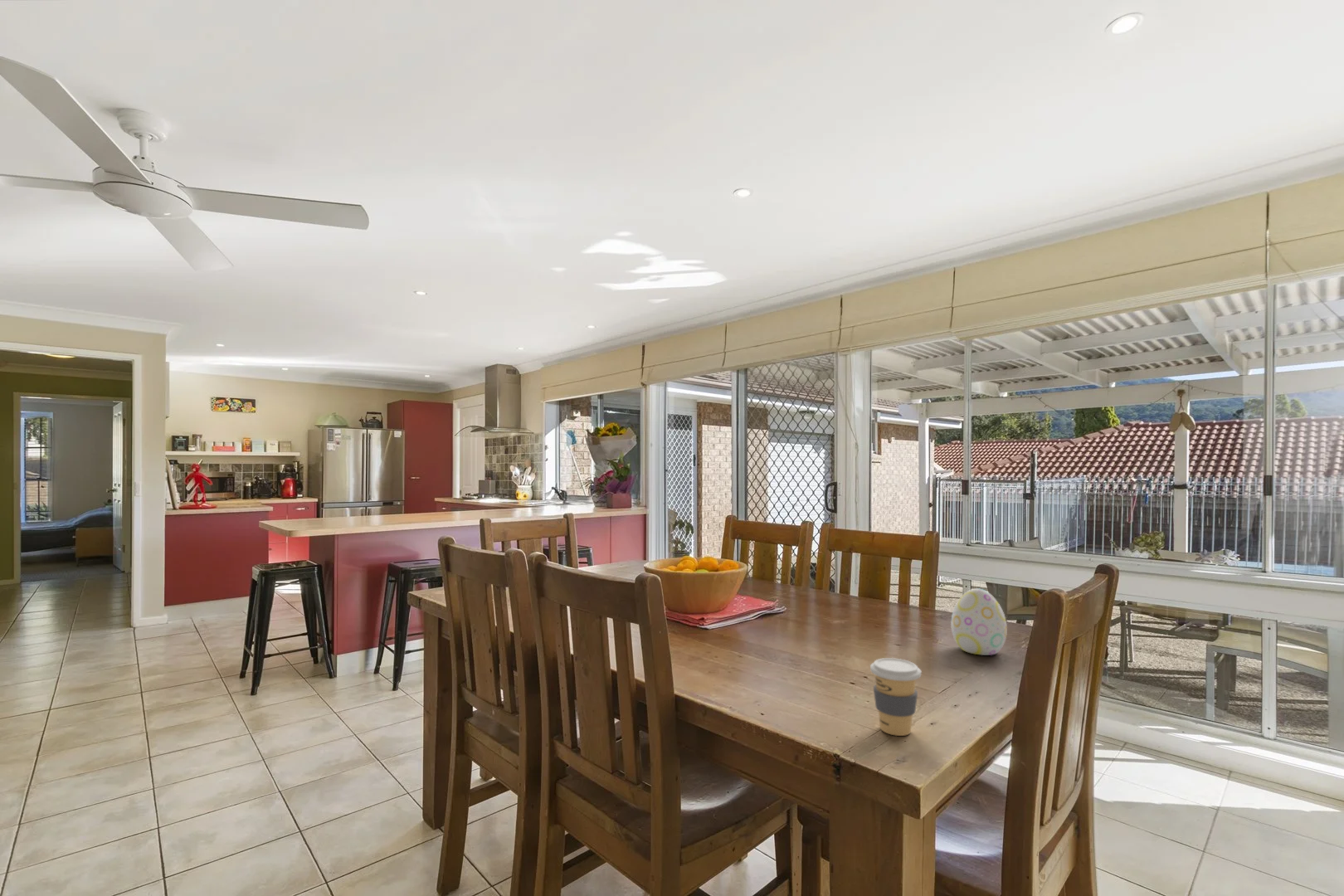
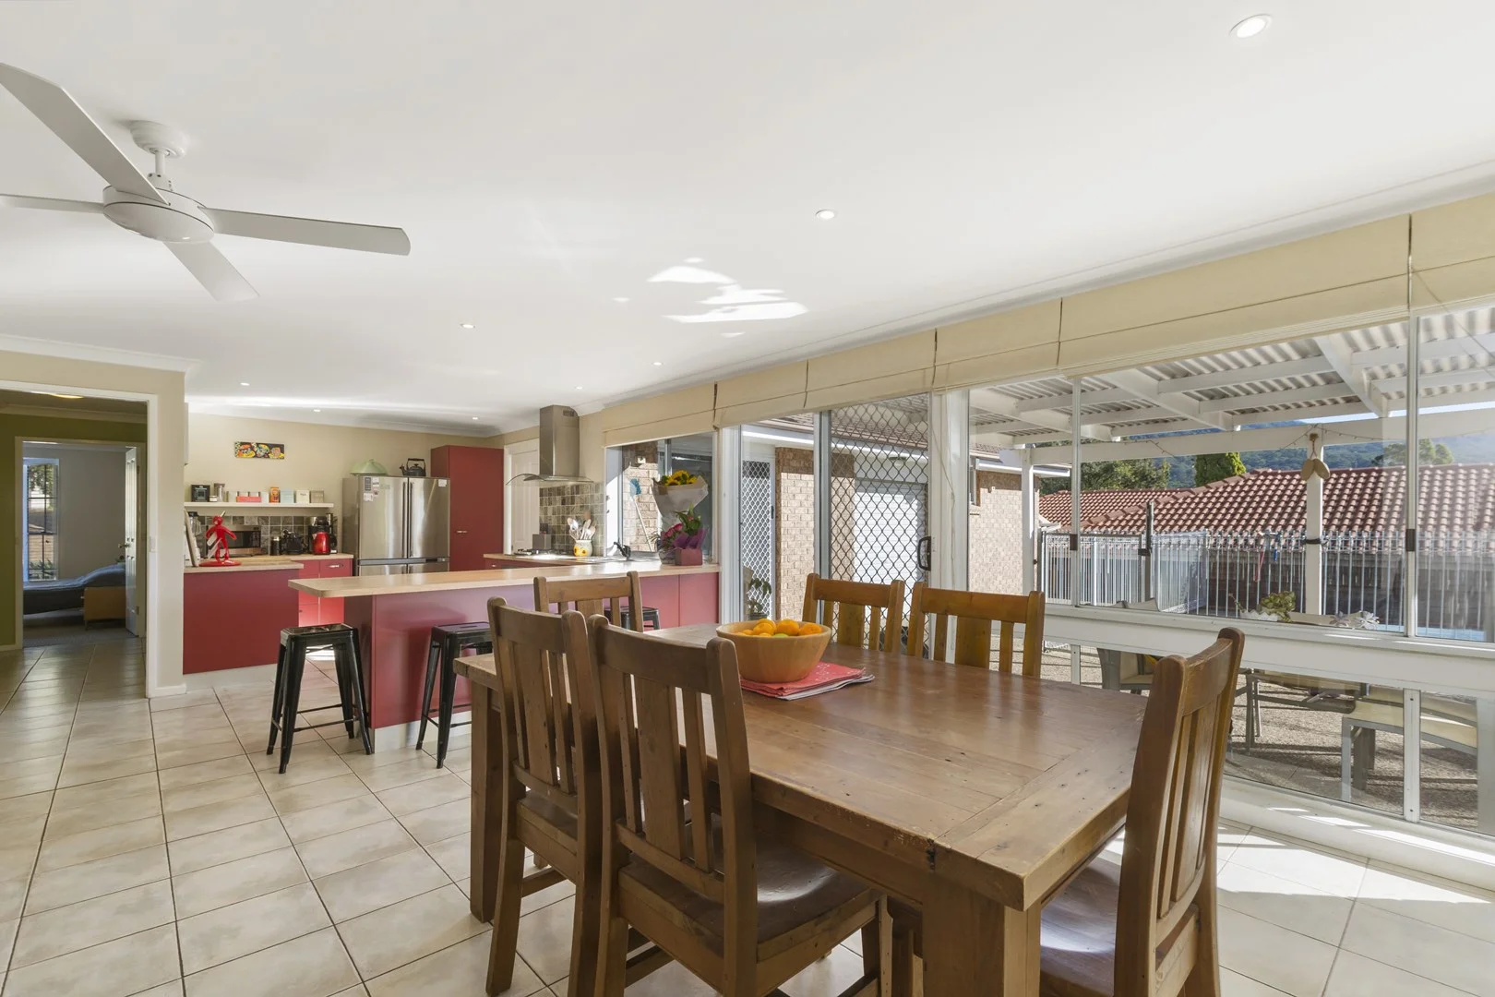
- coffee cup [869,657,922,737]
- decorative egg [950,587,1008,656]
